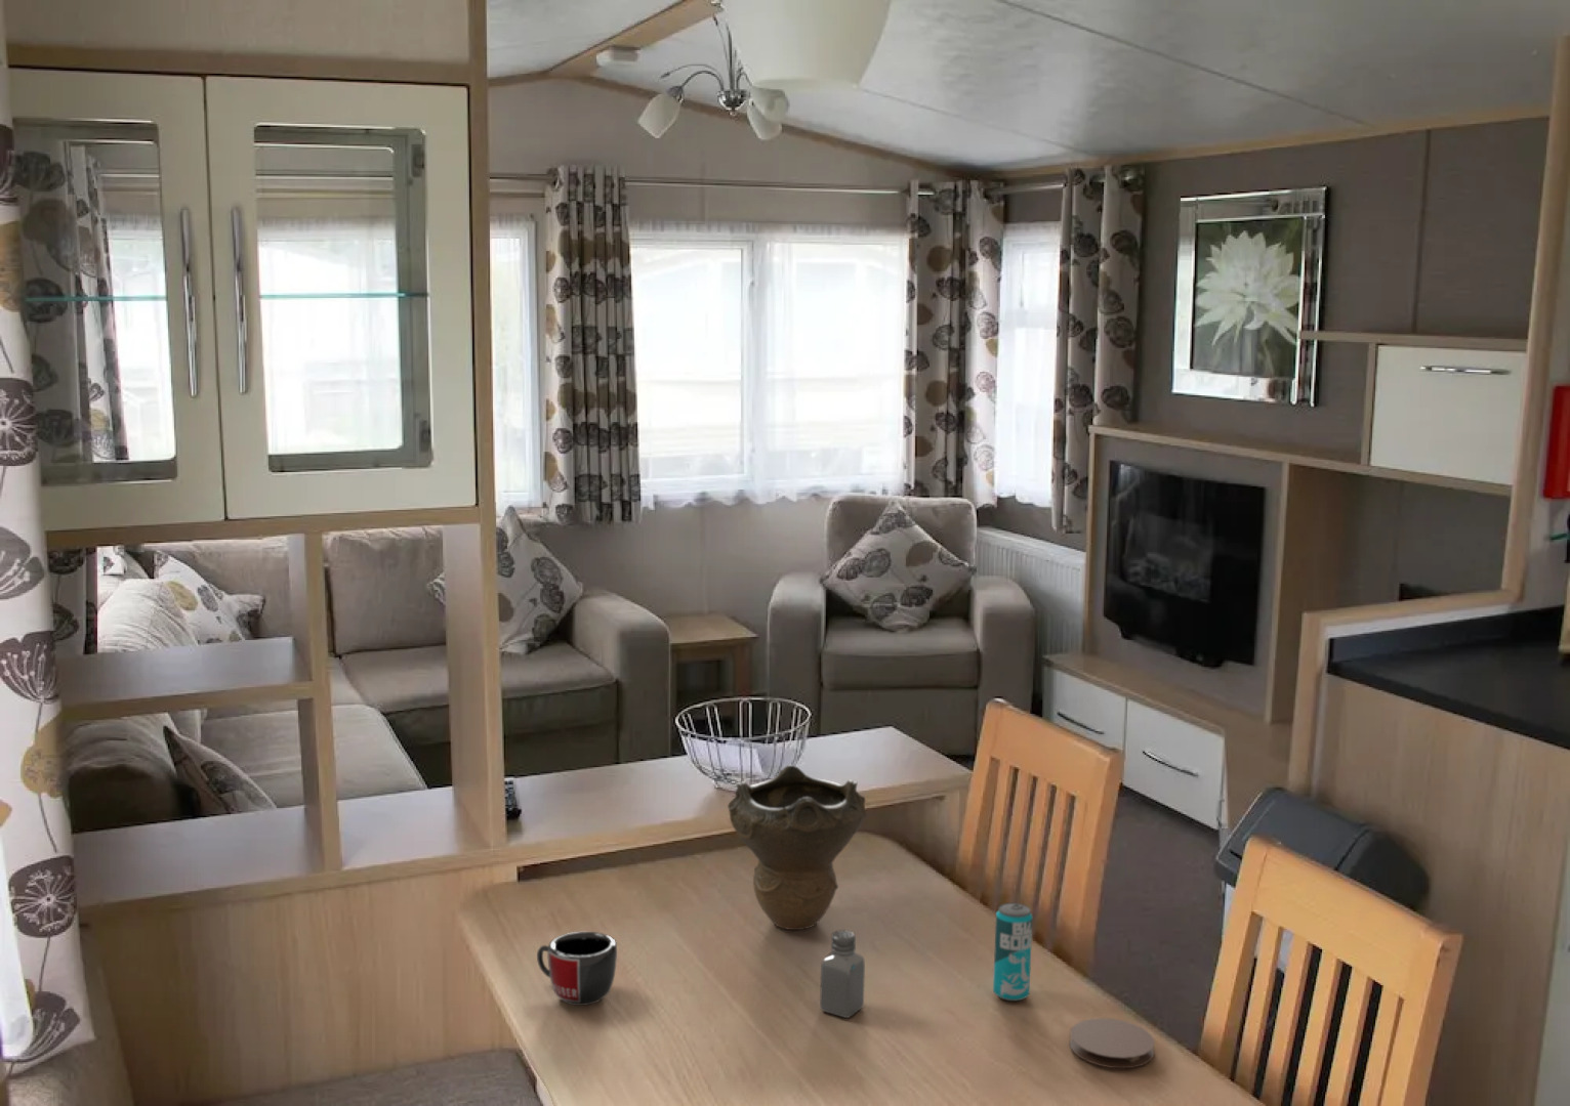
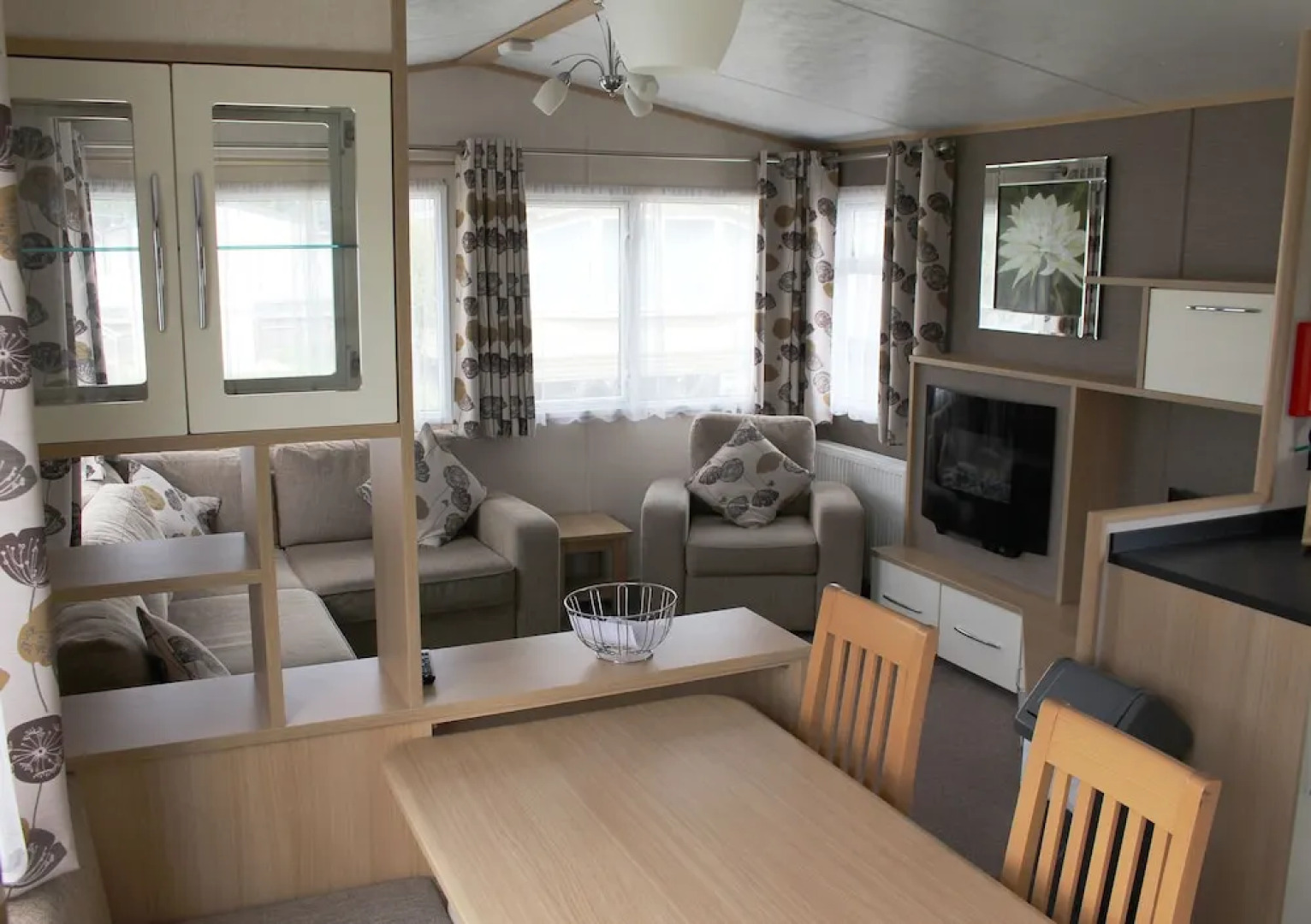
- mug [537,931,618,1007]
- coaster [1069,1017,1154,1069]
- saltshaker [819,929,866,1019]
- beverage can [992,903,1033,1002]
- decorative bowl [727,764,867,931]
